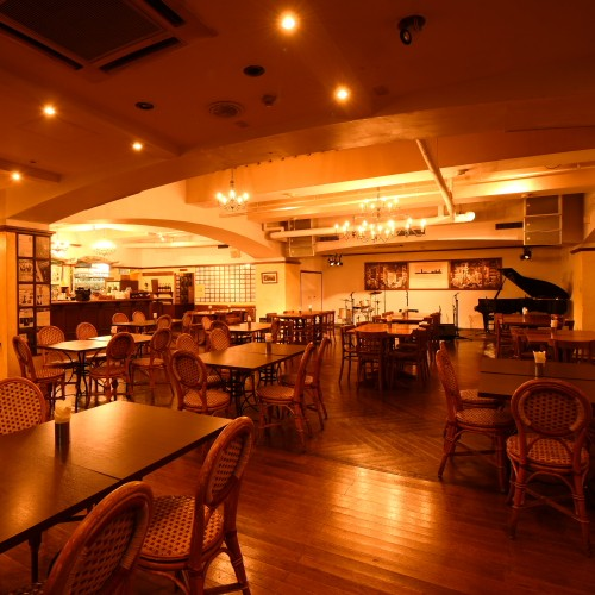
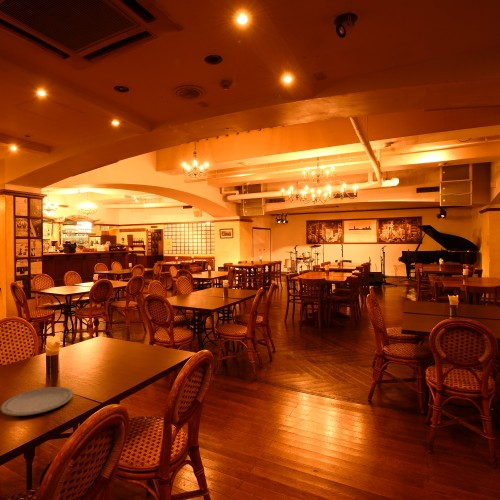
+ plate [0,386,74,417]
